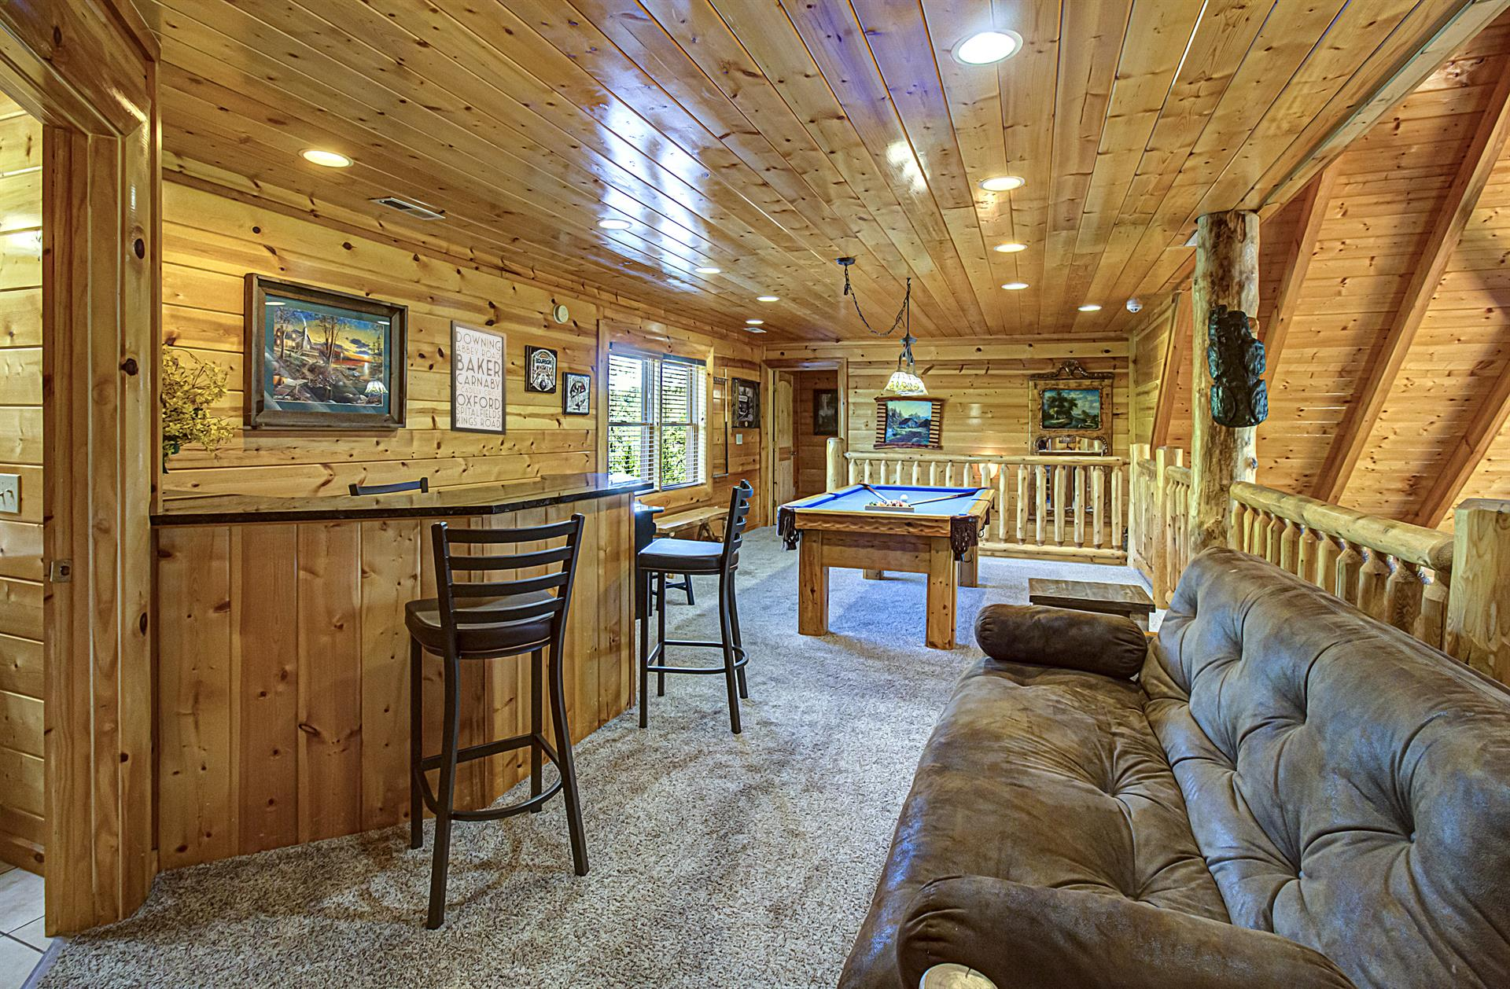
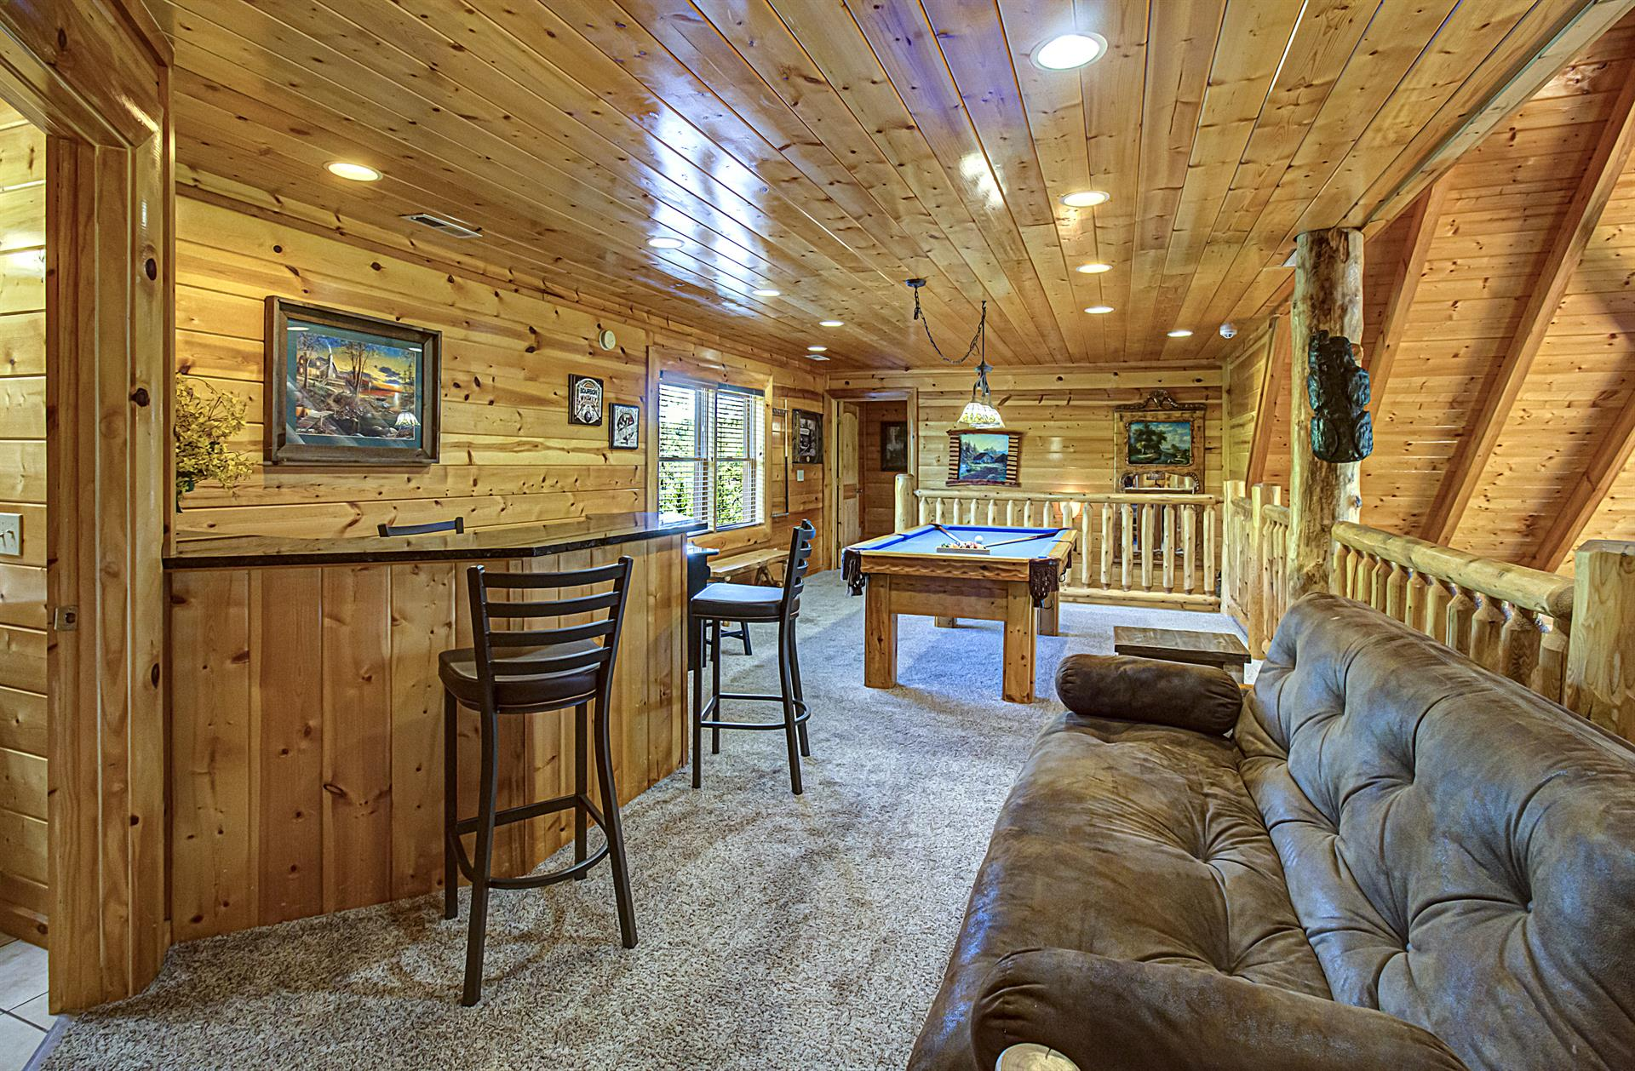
- wall art [450,319,508,436]
